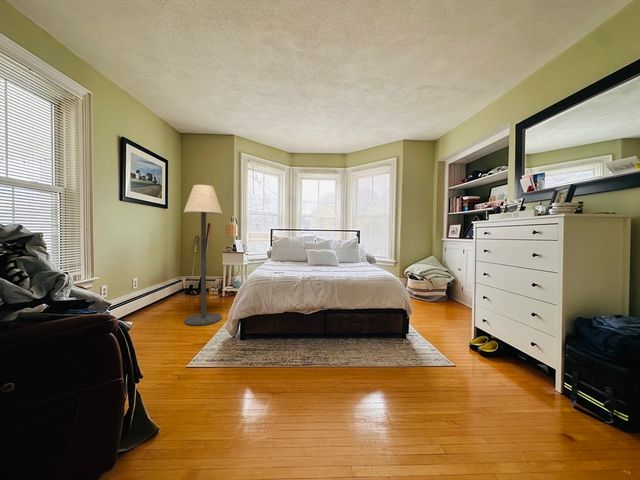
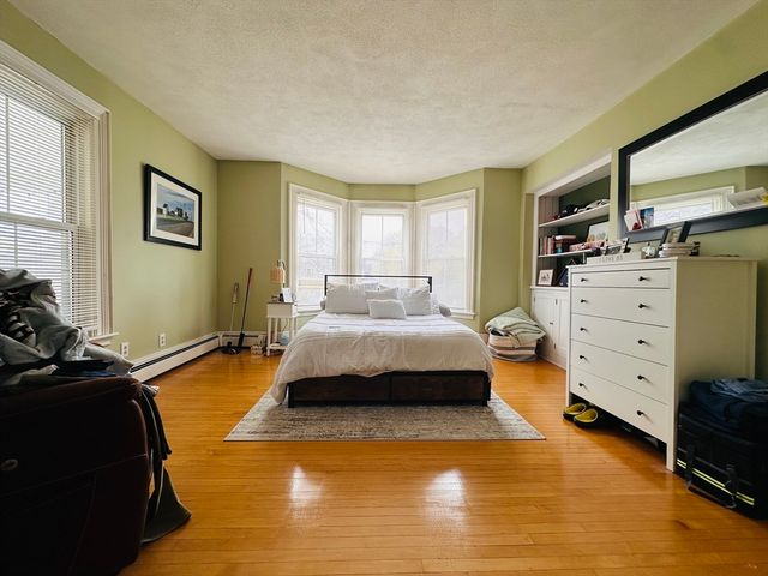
- floor lamp [183,184,223,326]
